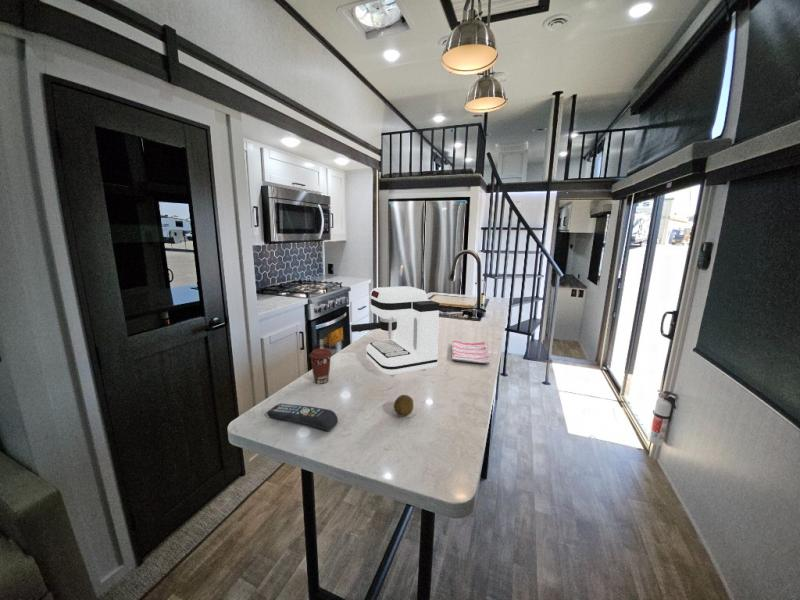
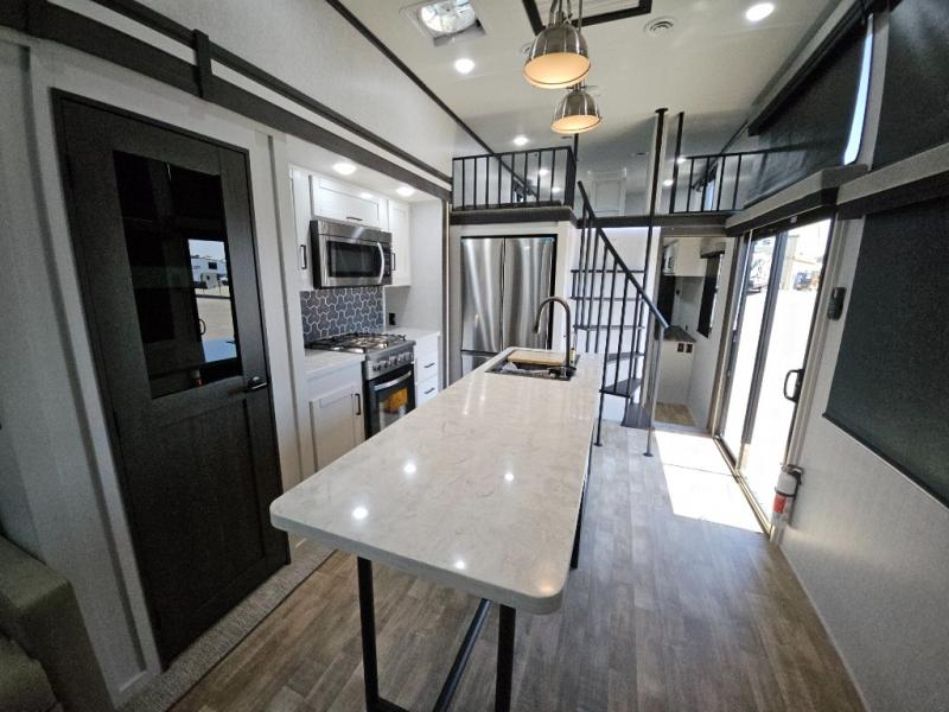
- coffee maker [350,285,440,377]
- remote control [266,403,339,432]
- fruit [393,394,415,417]
- coffee cup [308,348,333,385]
- dish towel [451,340,491,365]
